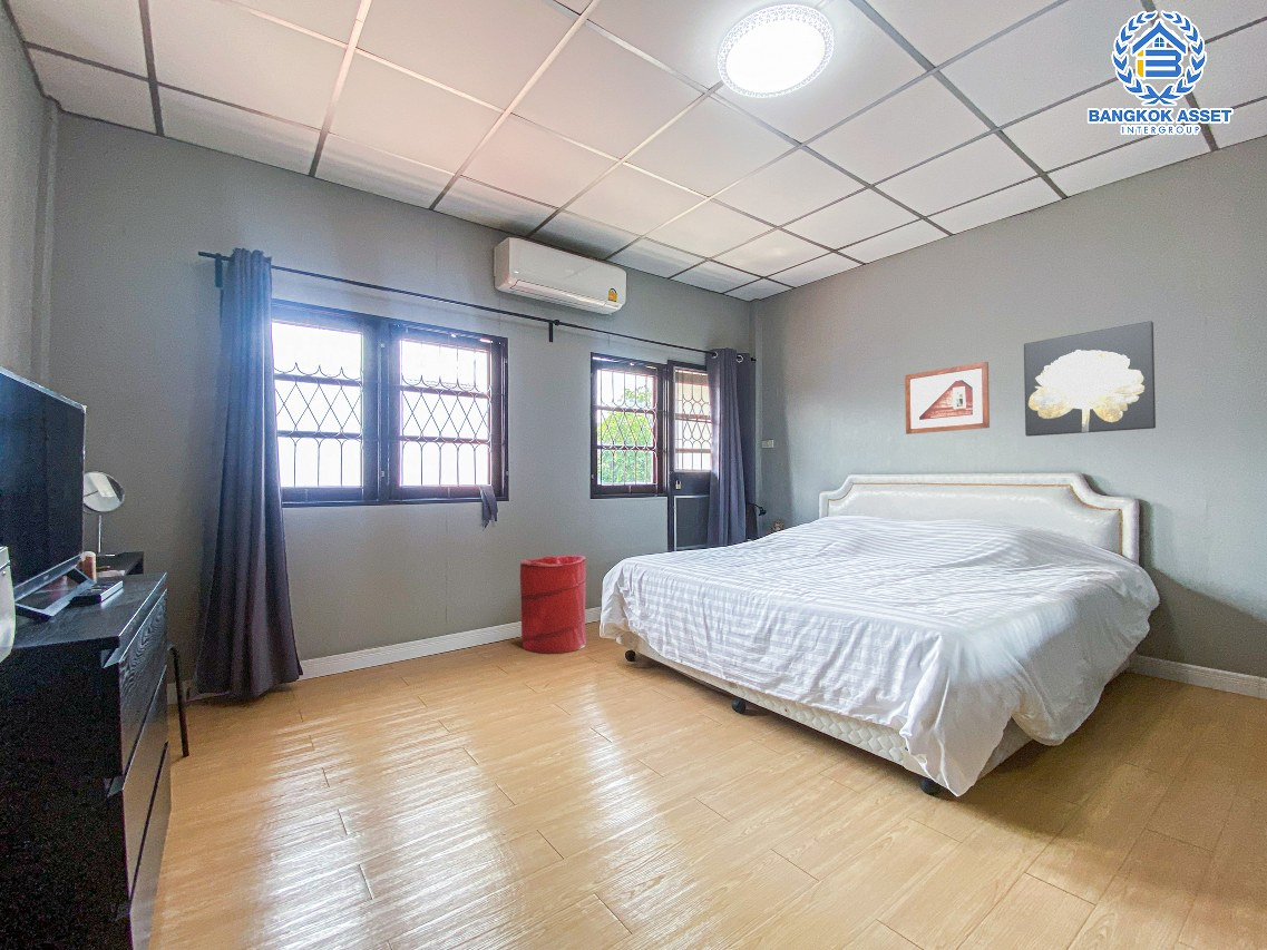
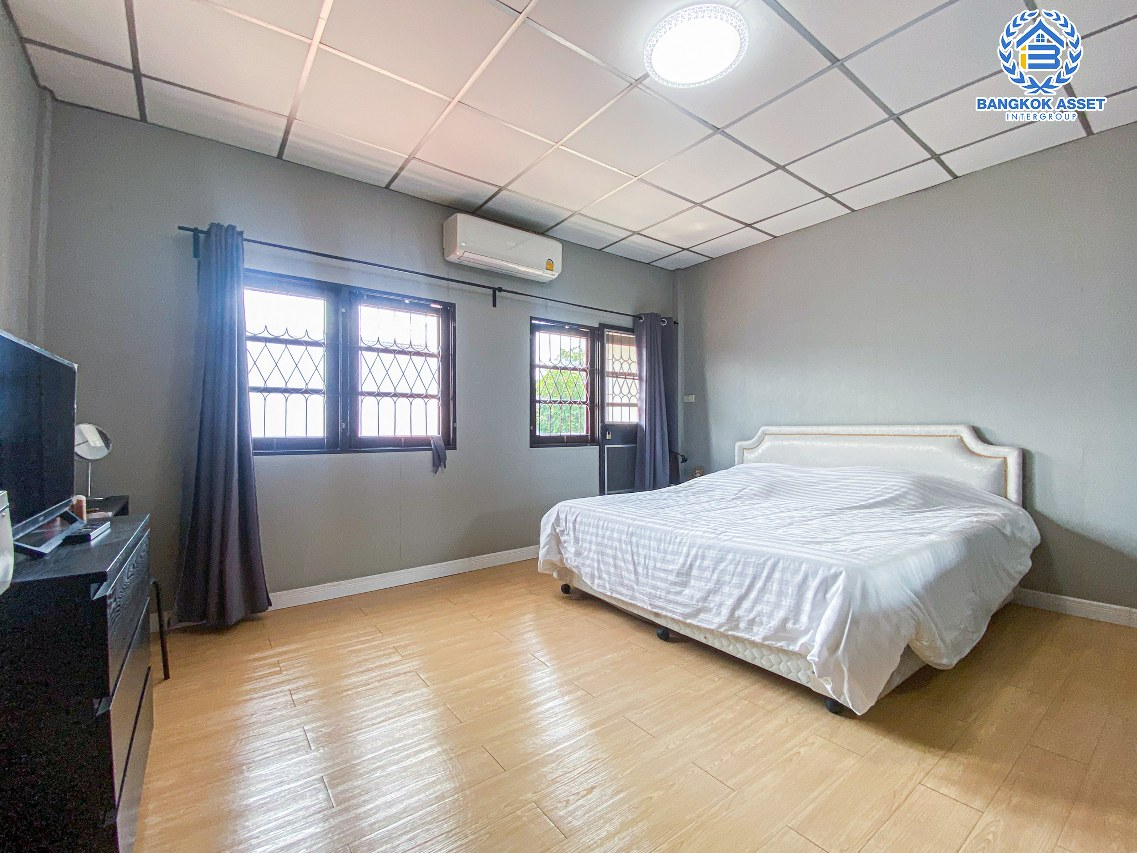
- wall art [1023,320,1157,438]
- laundry hamper [519,554,587,655]
- picture frame [904,361,991,435]
